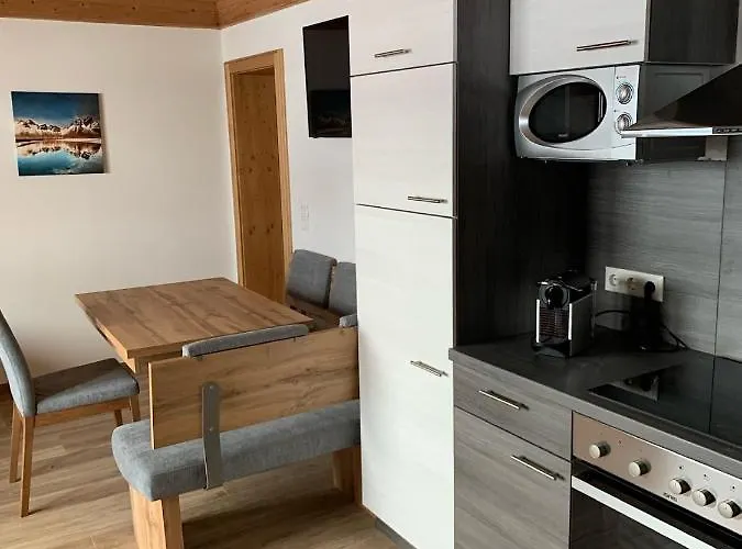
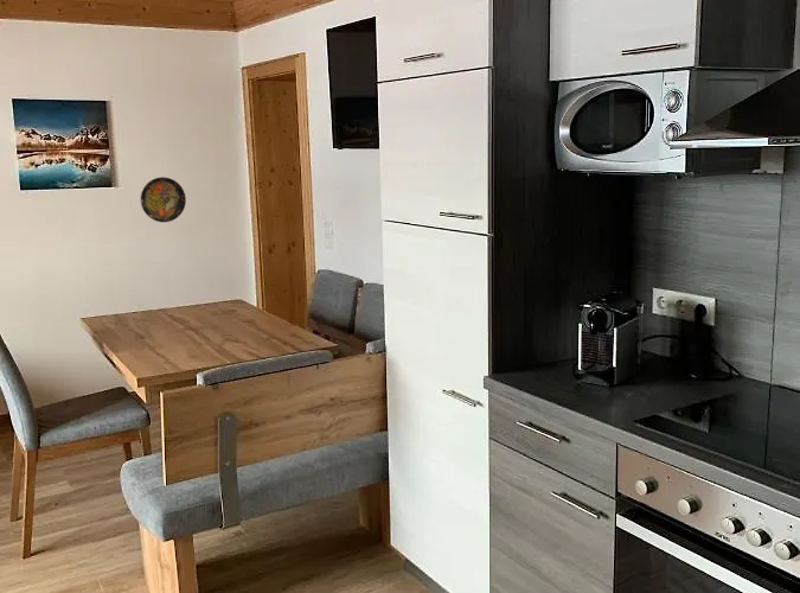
+ decorative plate [140,176,187,223]
